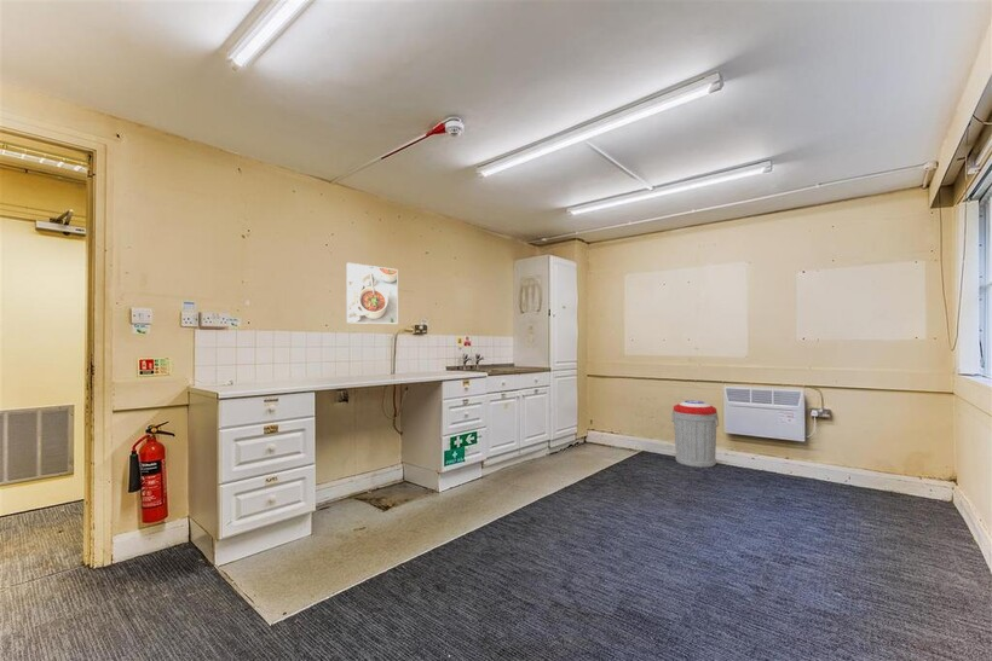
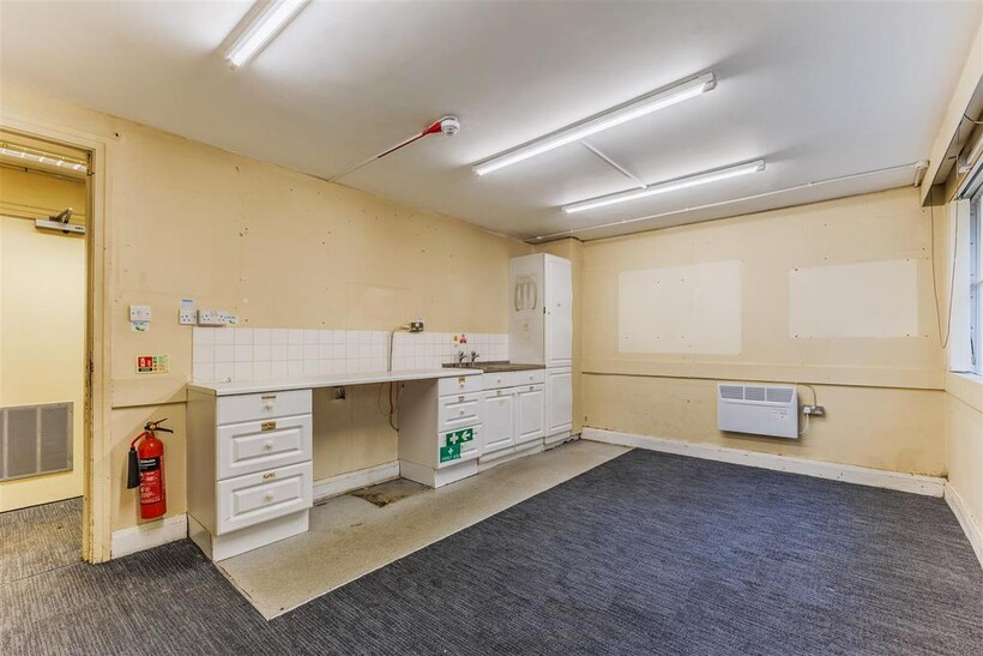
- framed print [345,262,399,325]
- trash can [670,399,720,469]
